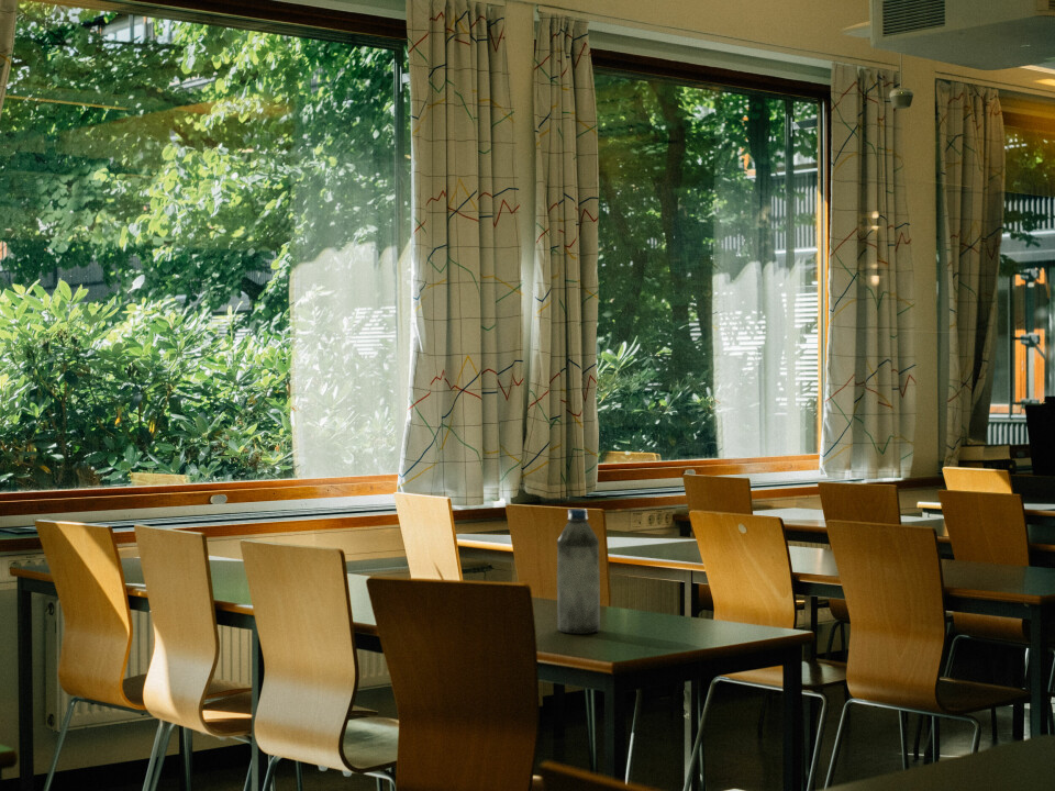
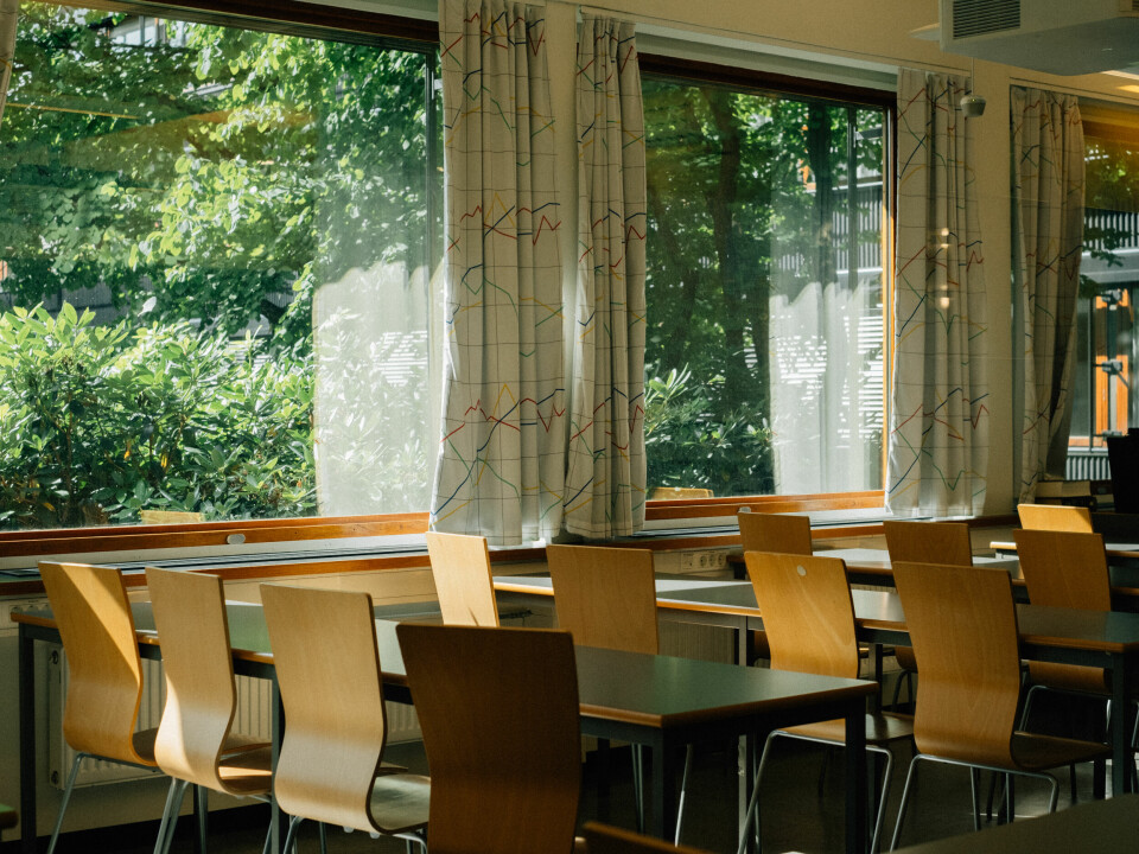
- water bottle [556,508,601,635]
